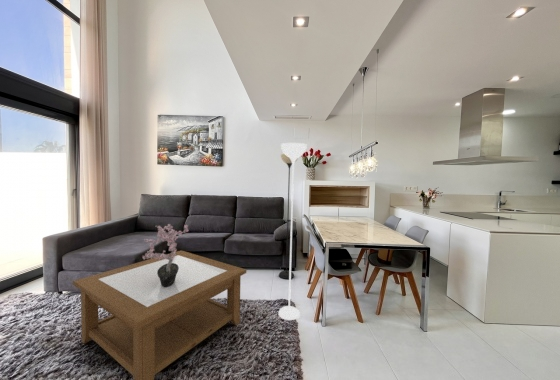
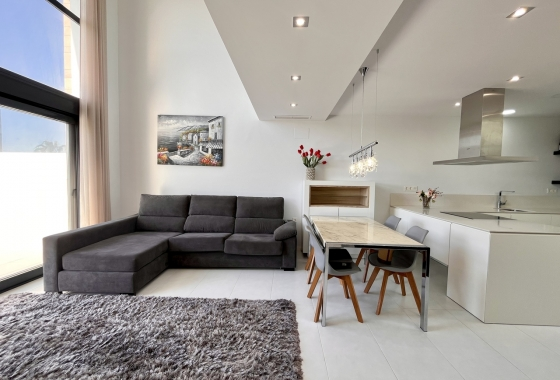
- coffee table [72,250,247,380]
- floor lamp [277,142,308,321]
- potted plant [141,223,190,287]
